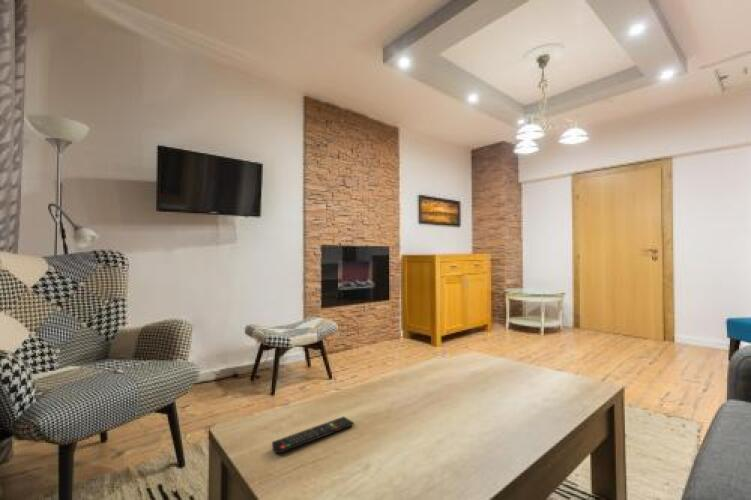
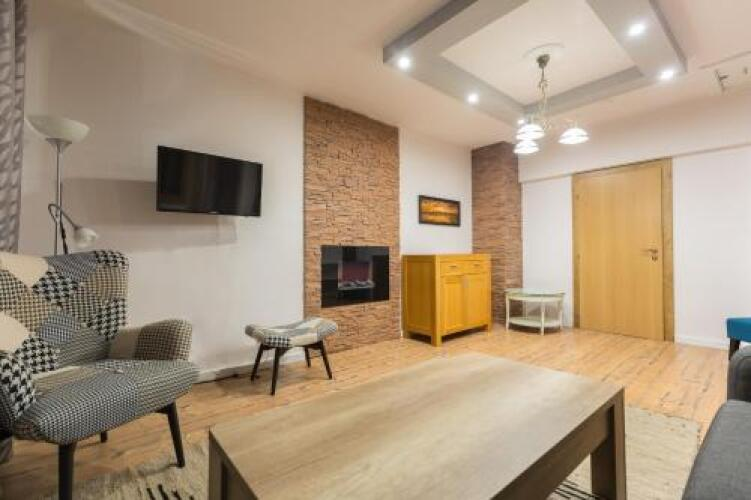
- remote control [271,416,355,454]
